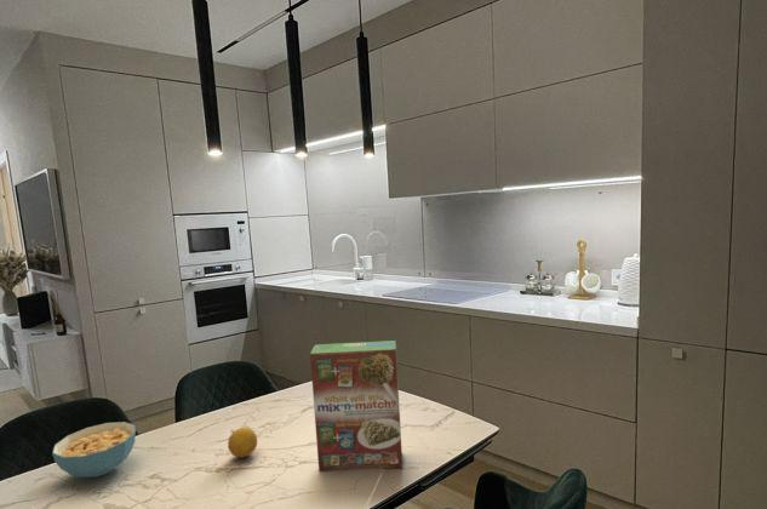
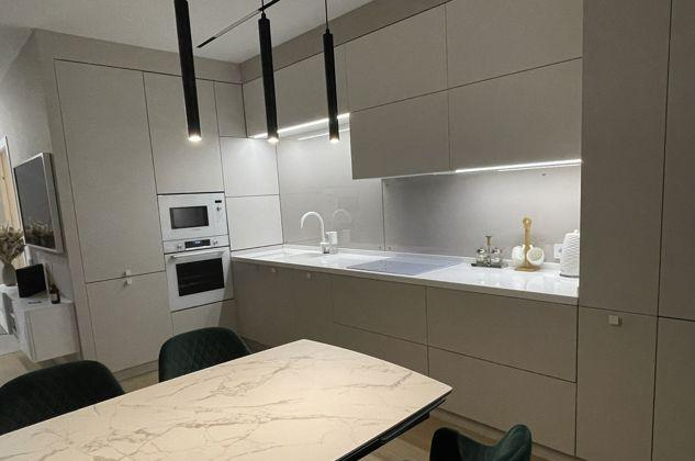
- cereal box [309,339,403,473]
- fruit [227,427,258,459]
- cereal bowl [51,421,137,479]
